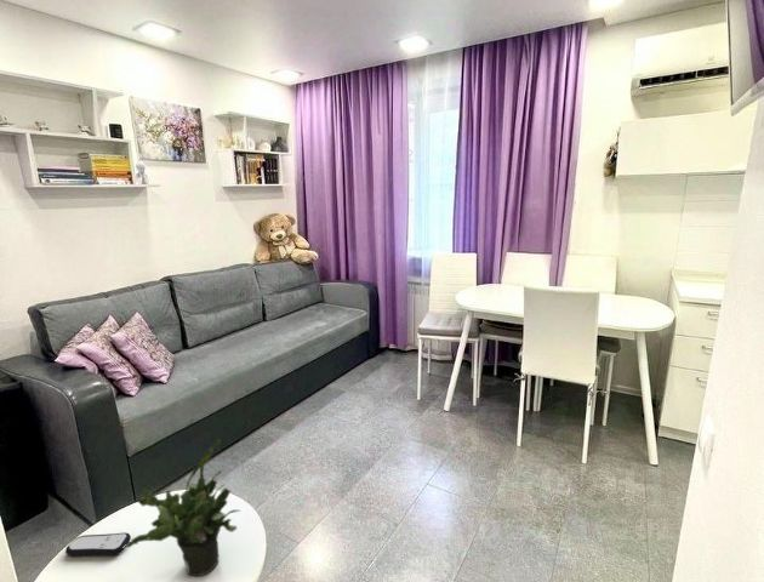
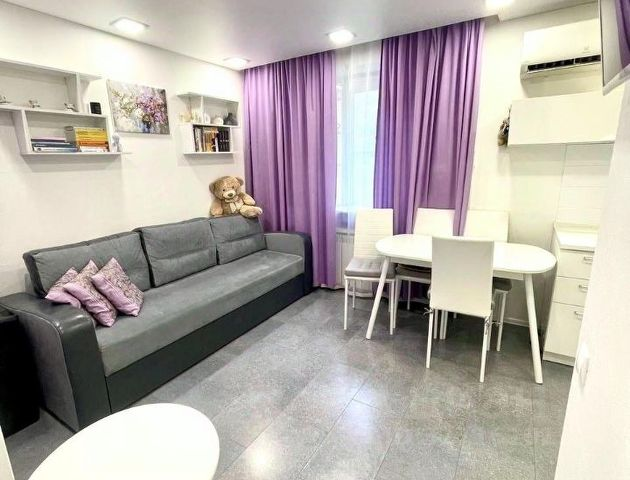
- potted plant [122,439,241,578]
- remote control [64,531,132,558]
